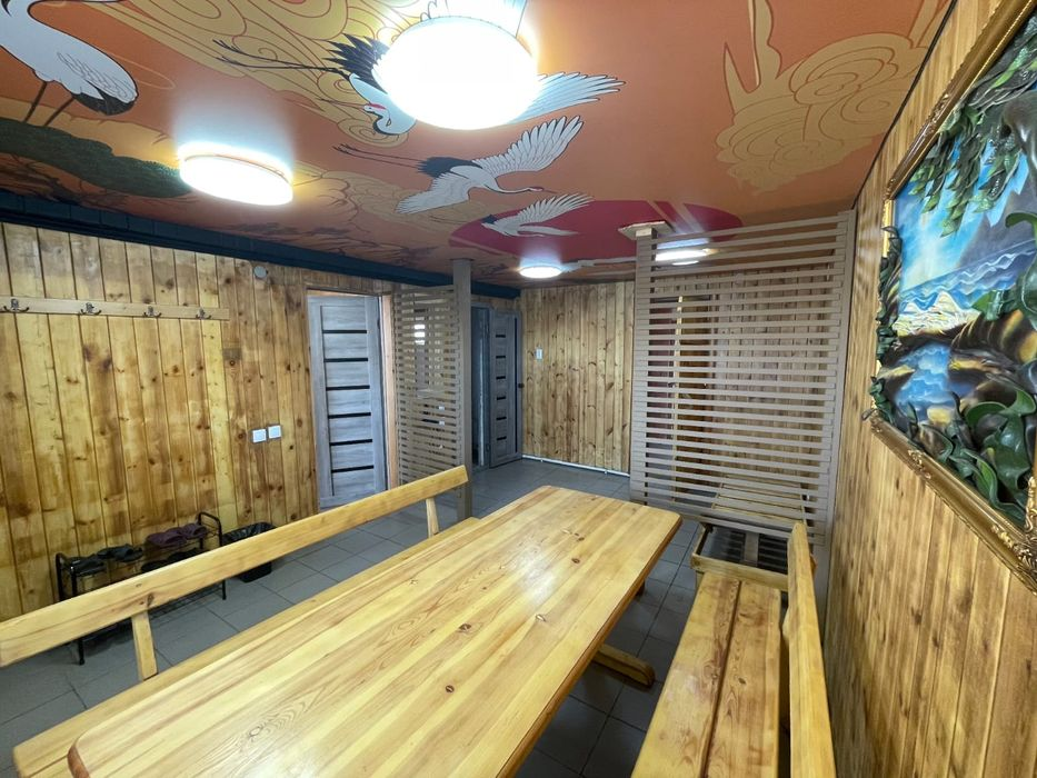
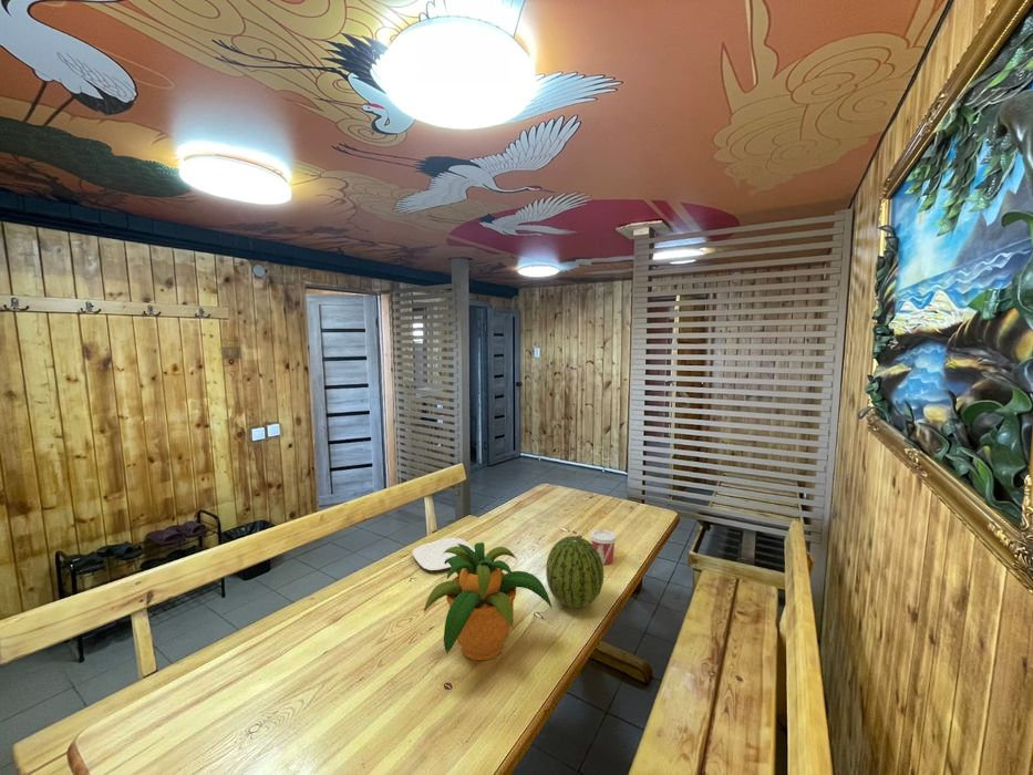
+ cup [588,528,618,566]
+ potted plant [423,541,554,662]
+ fruit [545,535,605,609]
+ plate [411,537,475,571]
